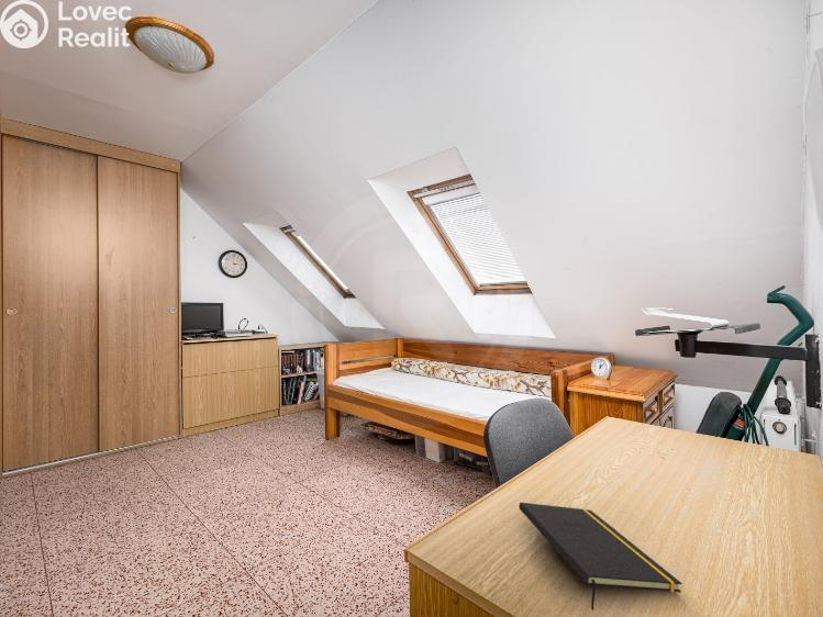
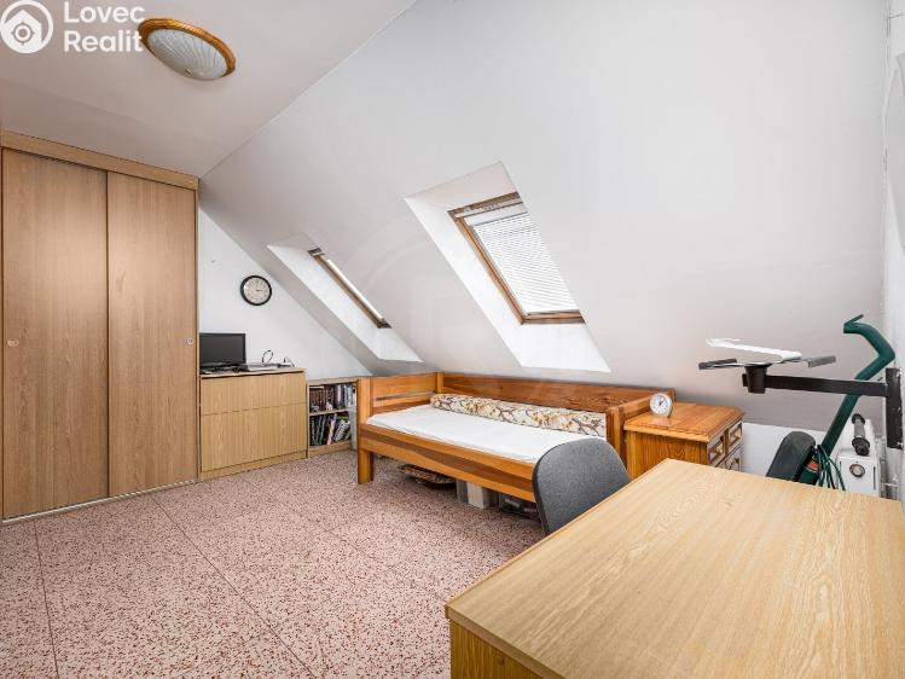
- notepad [518,502,683,610]
